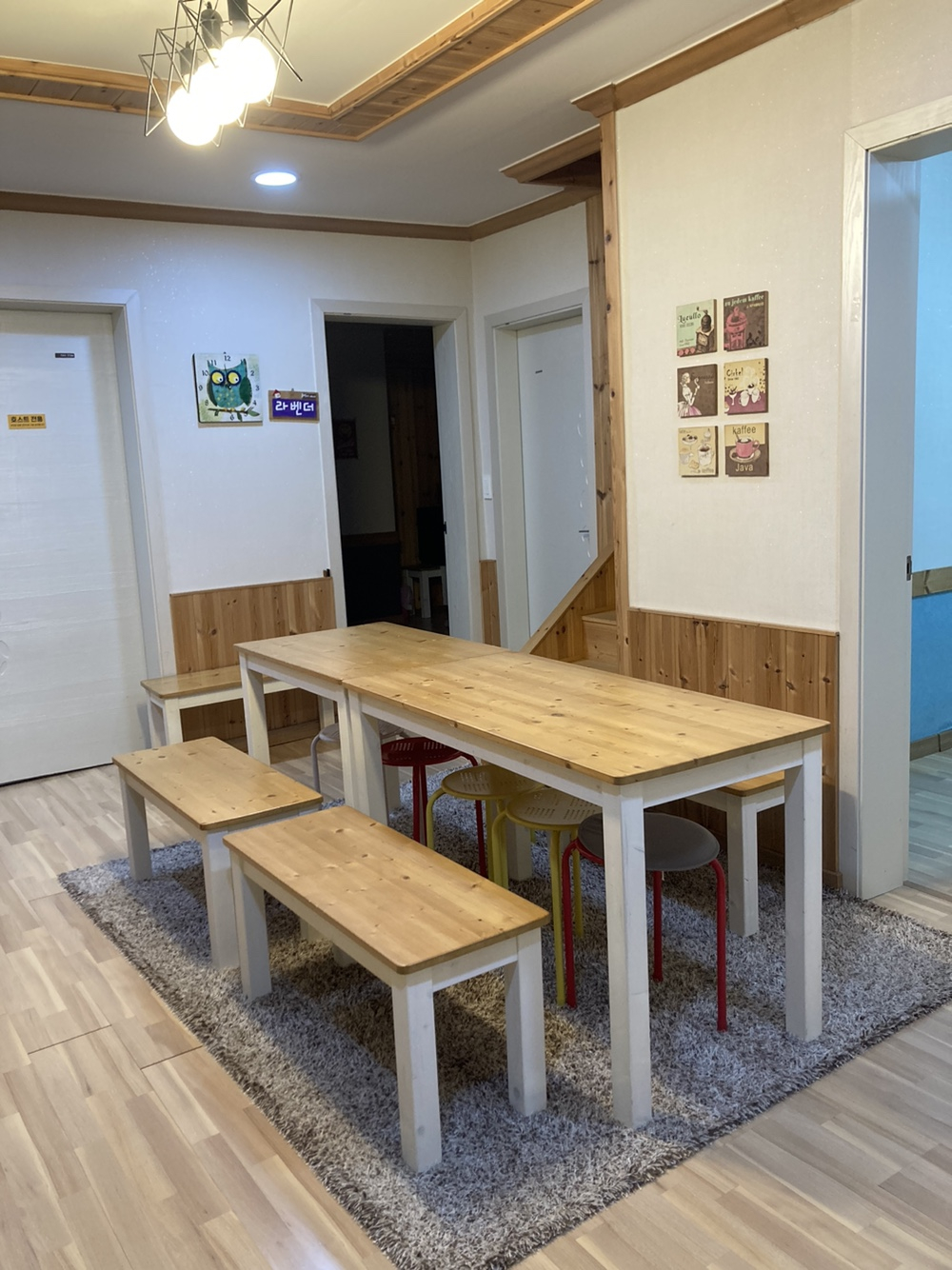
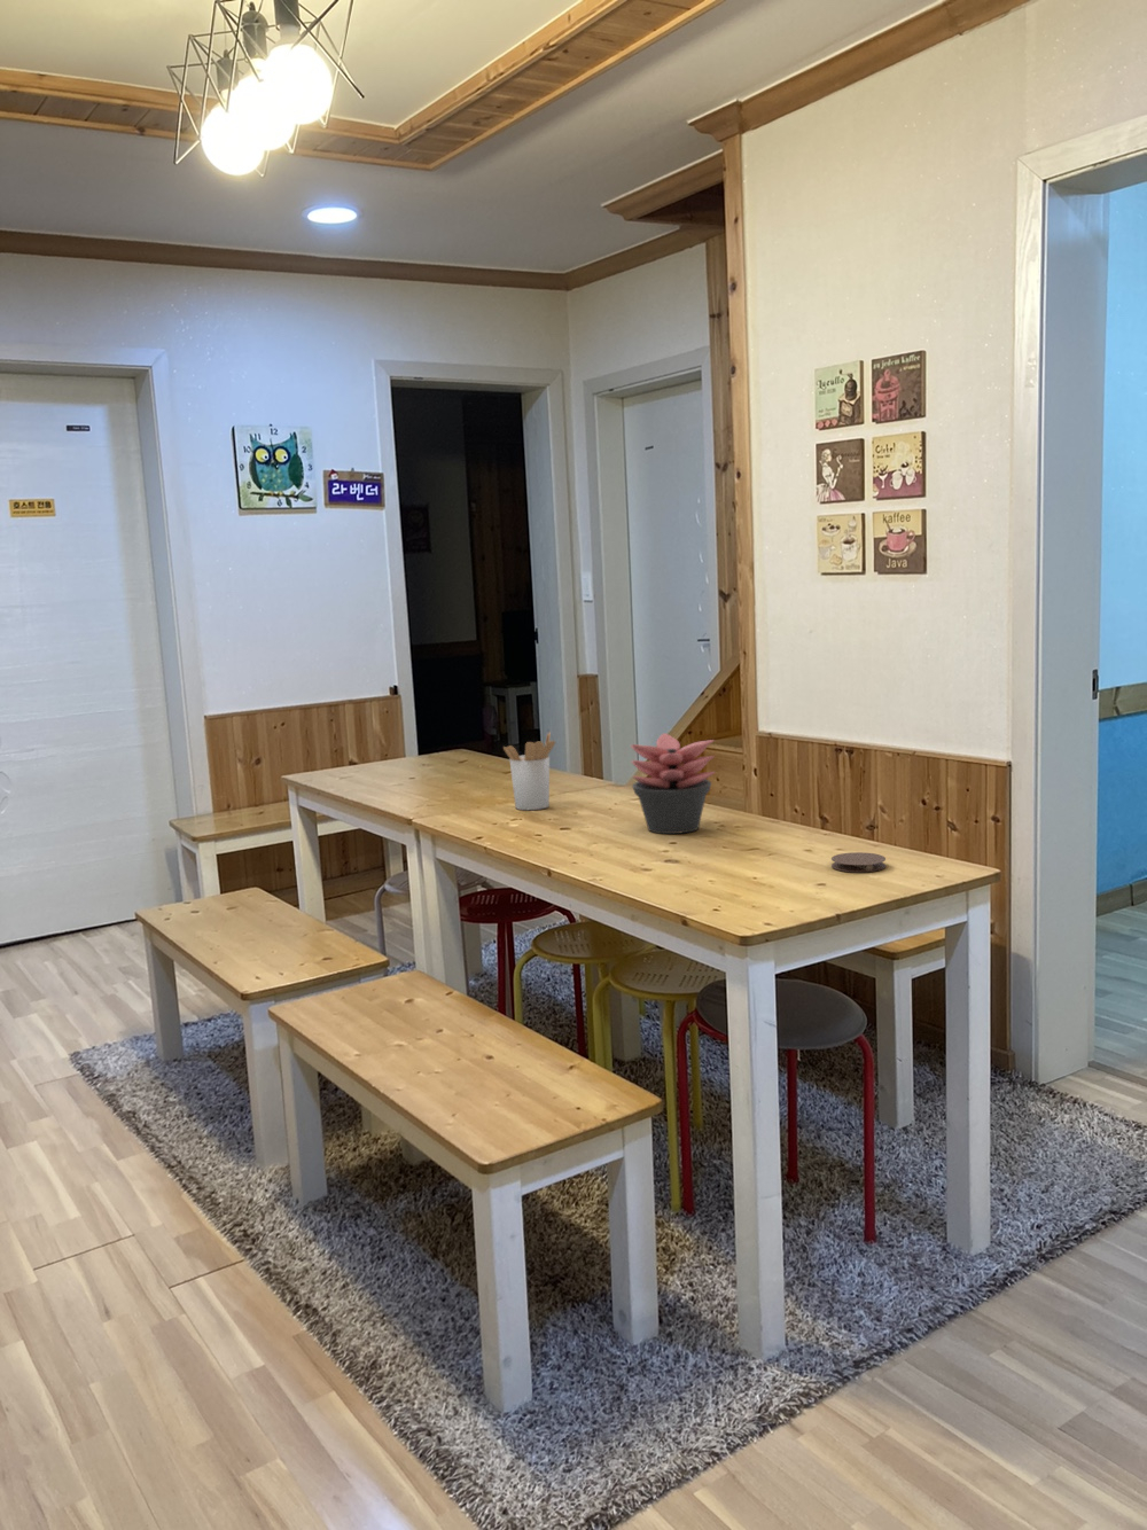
+ coaster [830,851,887,872]
+ succulent plant [630,731,716,835]
+ utensil holder [502,730,557,811]
